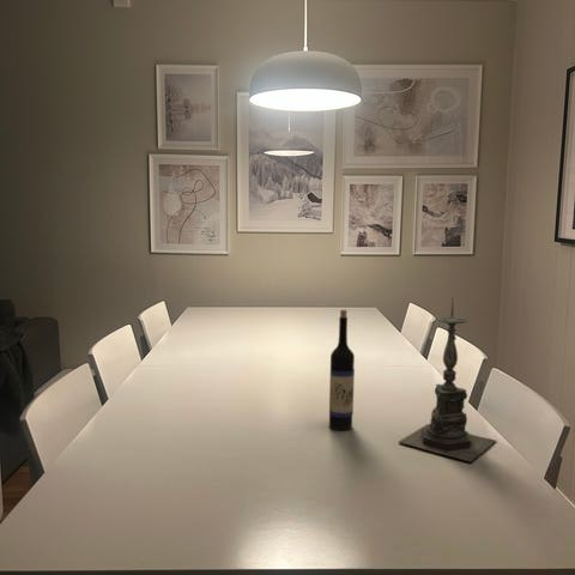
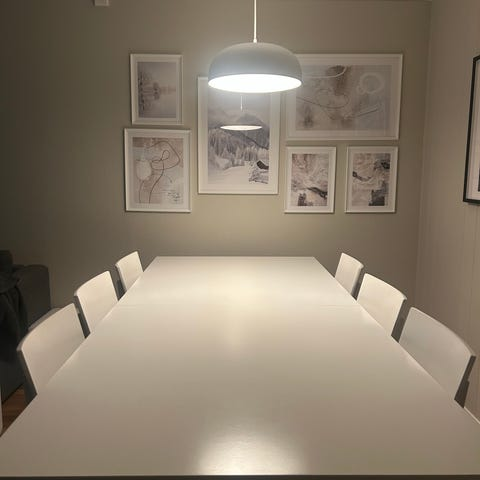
- wine bottle [328,309,356,431]
- candle holder [398,296,497,462]
